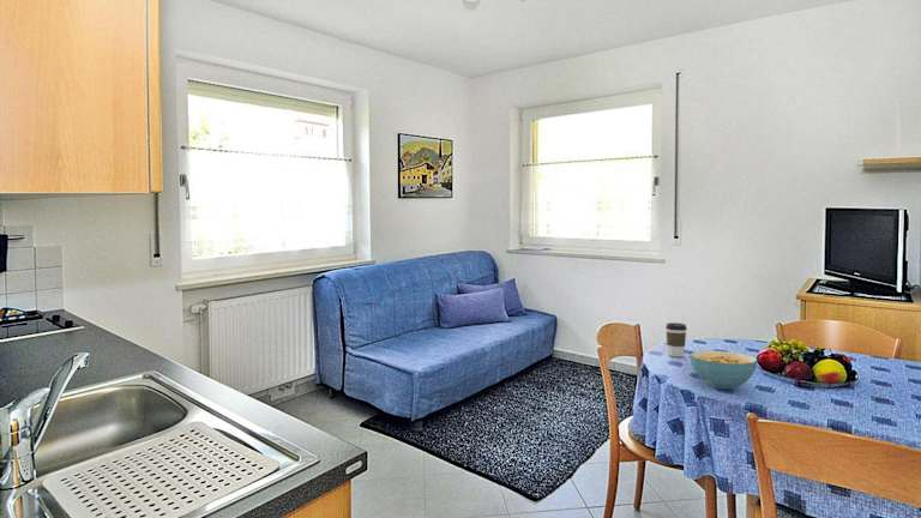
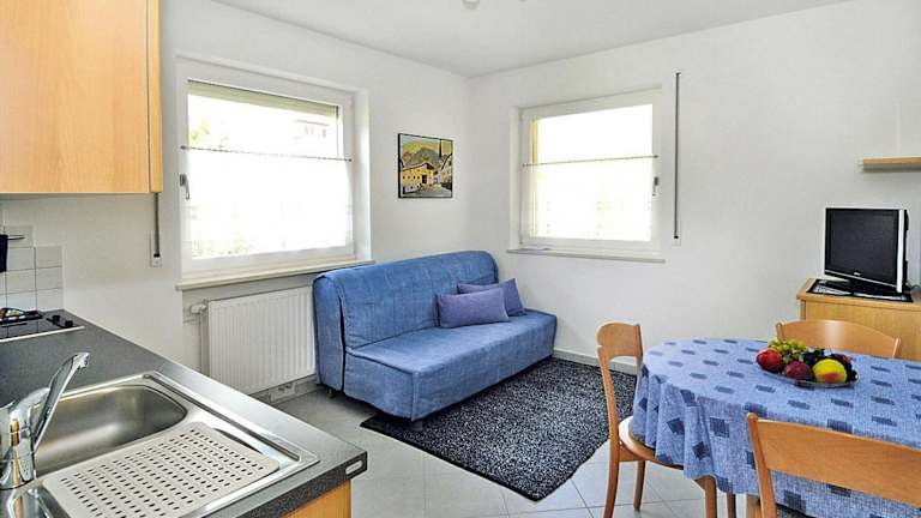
- cereal bowl [688,350,759,390]
- coffee cup [664,321,688,357]
